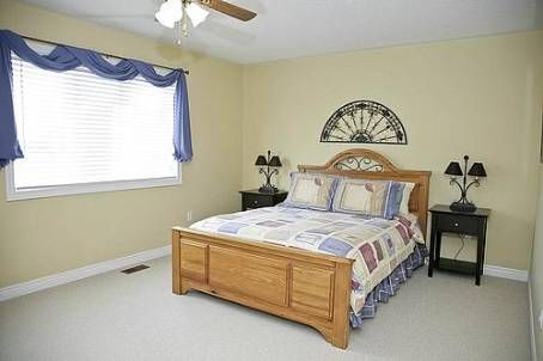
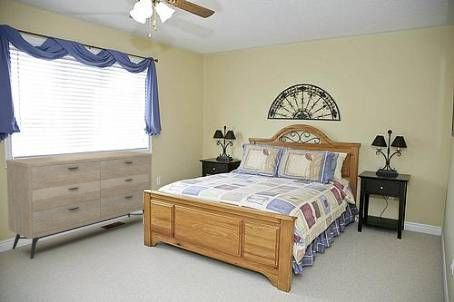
+ dresser [5,150,153,259]
